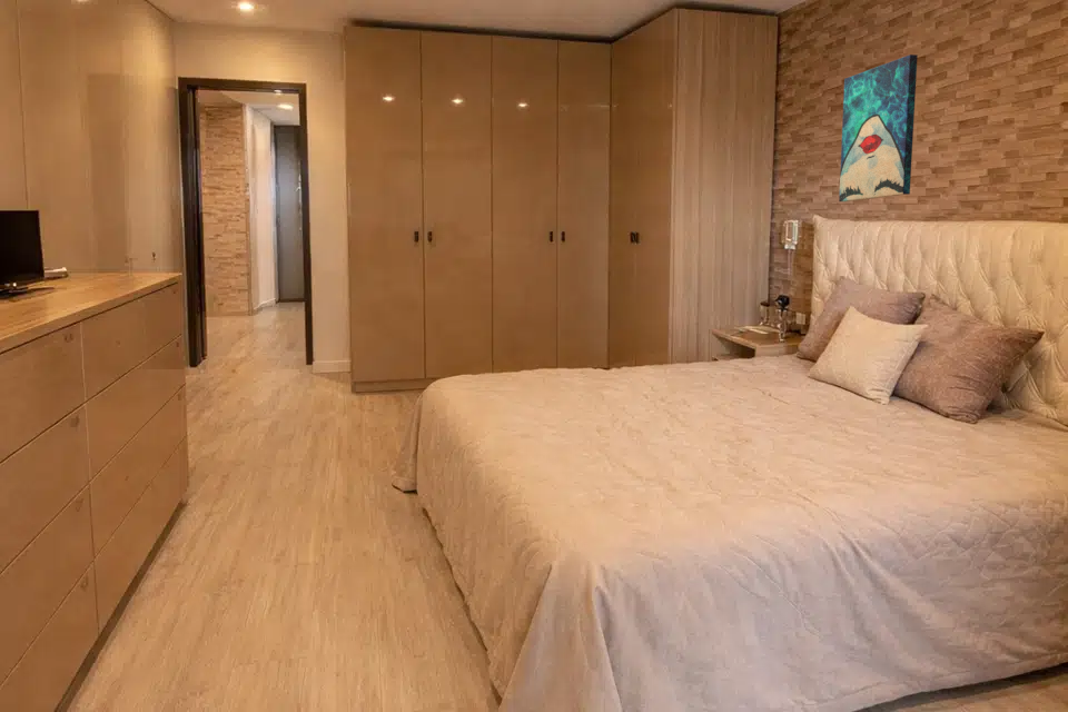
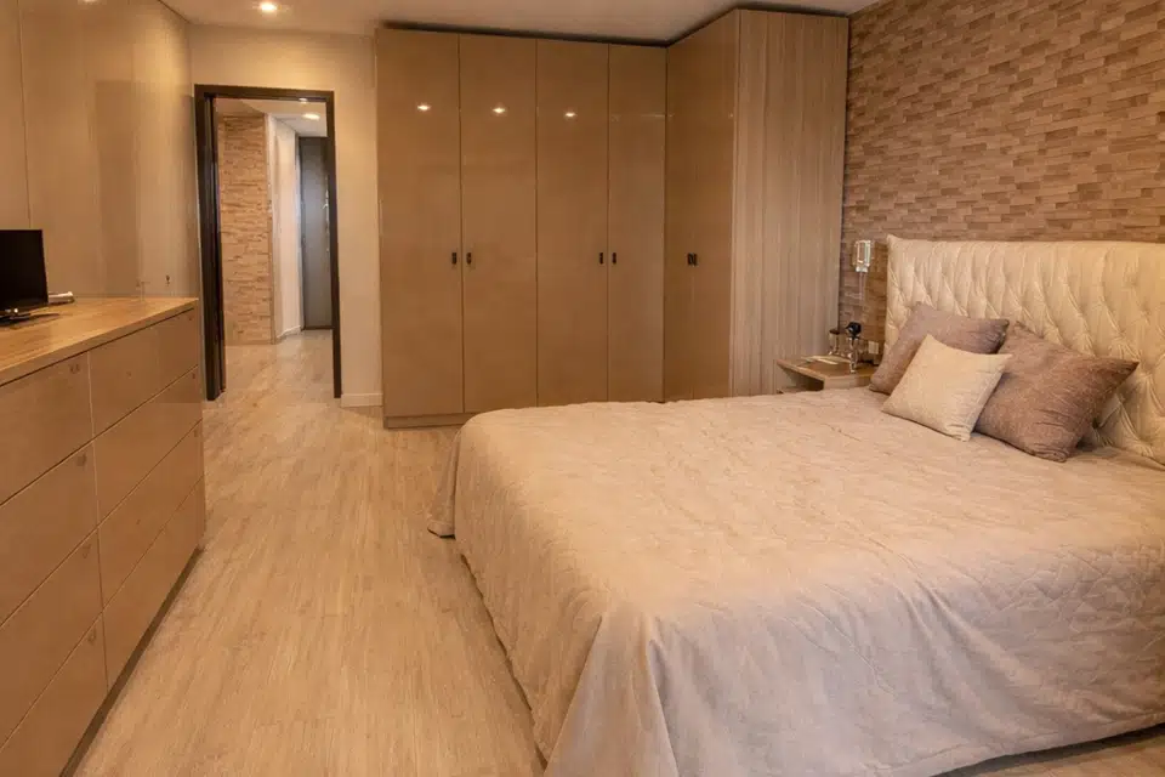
- wall art [838,53,919,202]
